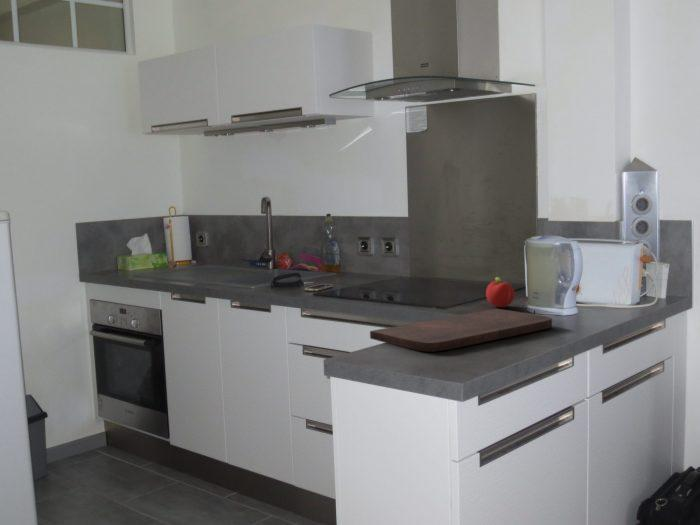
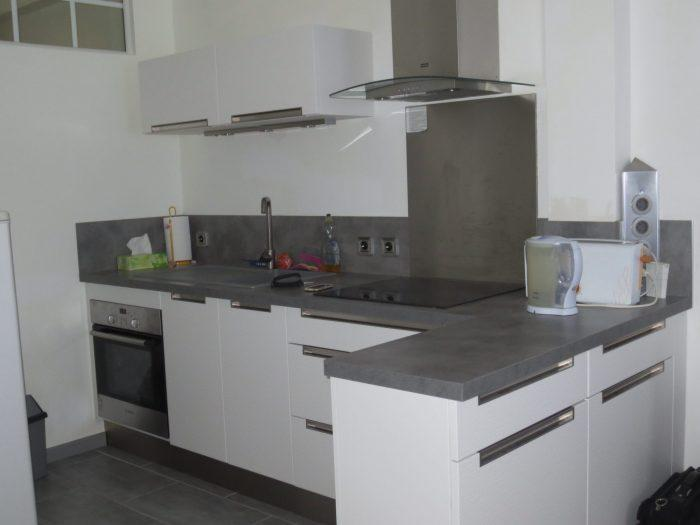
- cutting board [369,308,553,353]
- fruit [485,276,516,308]
